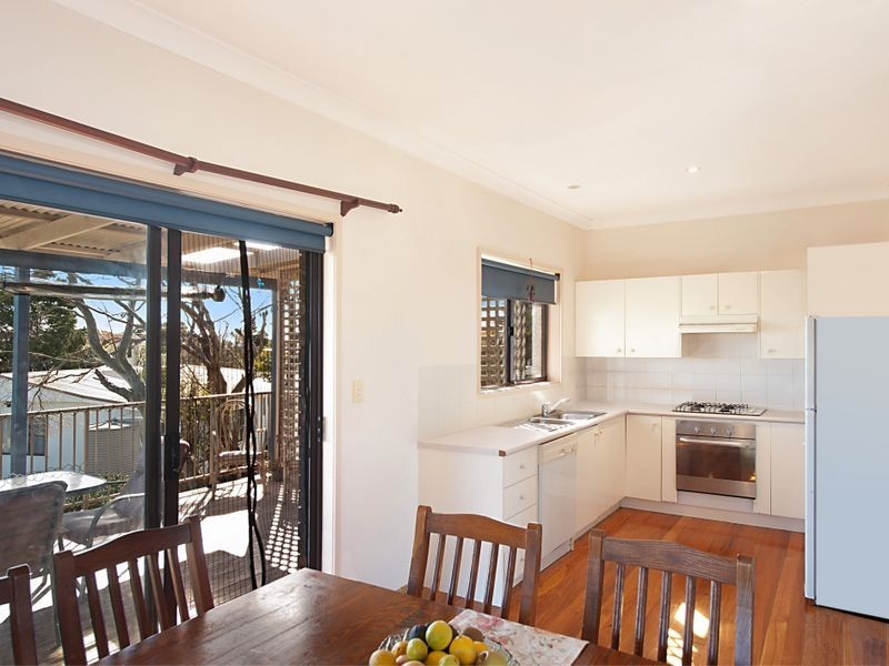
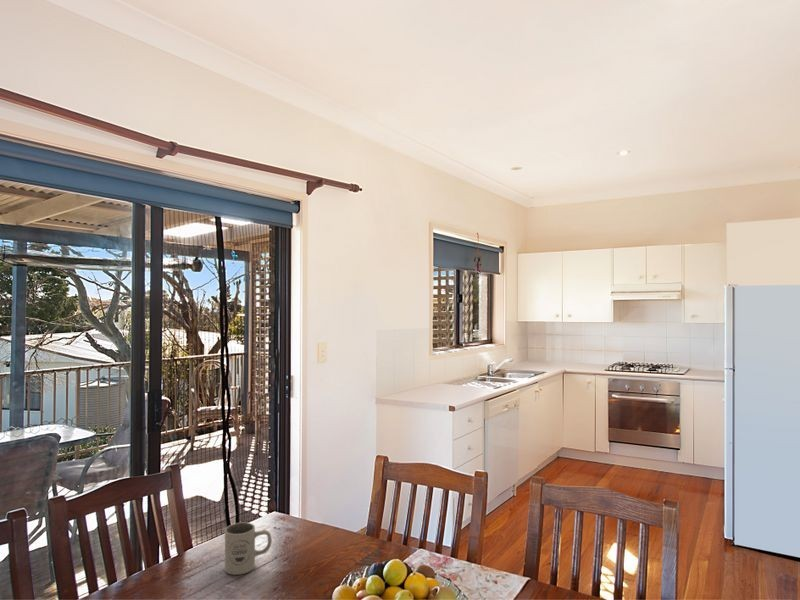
+ mug [224,521,273,576]
